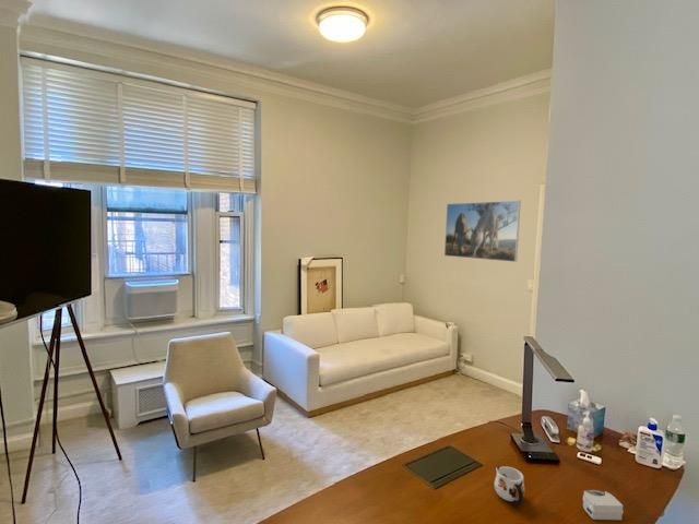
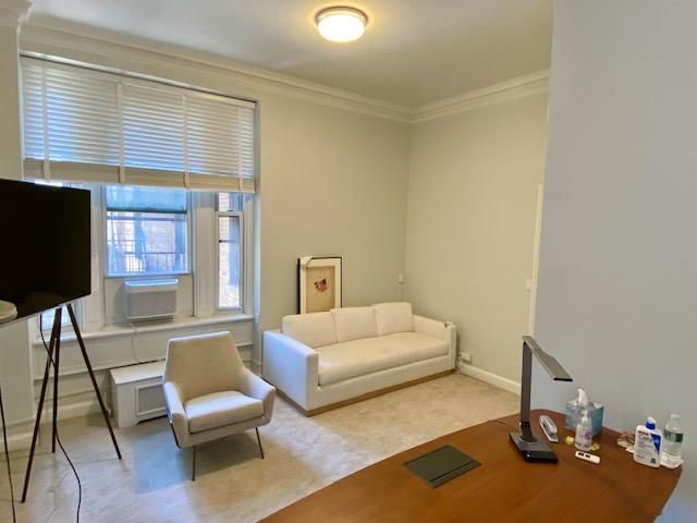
- computer mouse [582,489,625,522]
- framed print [443,200,522,263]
- mug [494,465,525,507]
